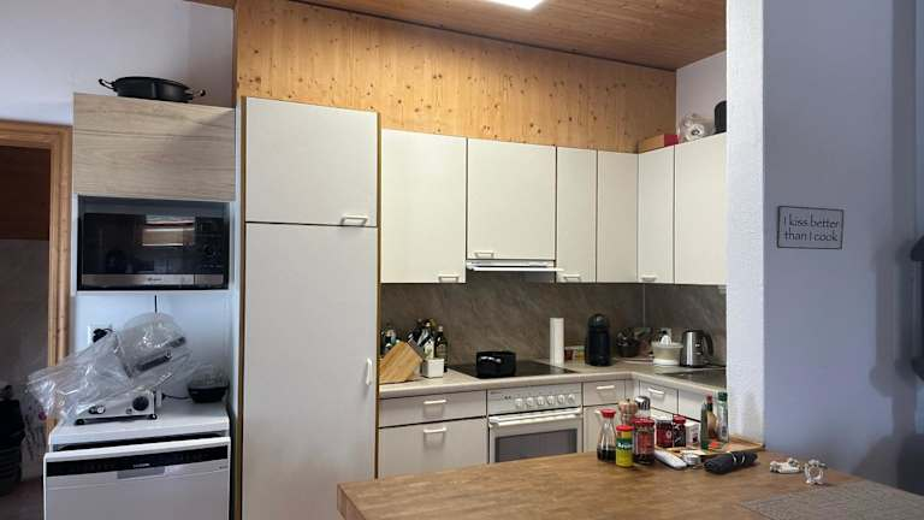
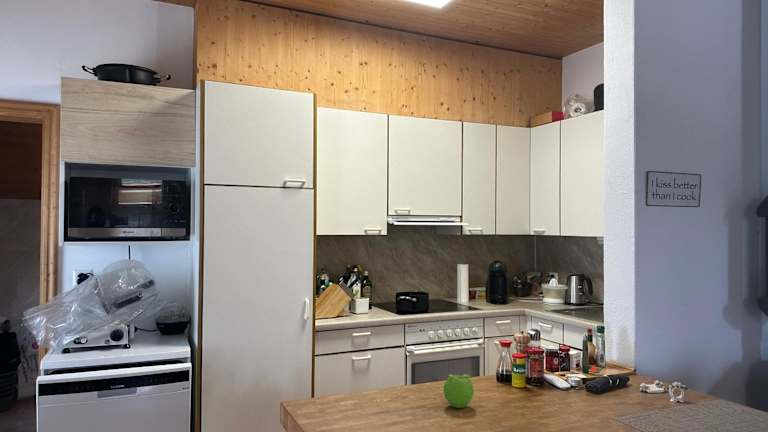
+ fruit [442,371,475,409]
